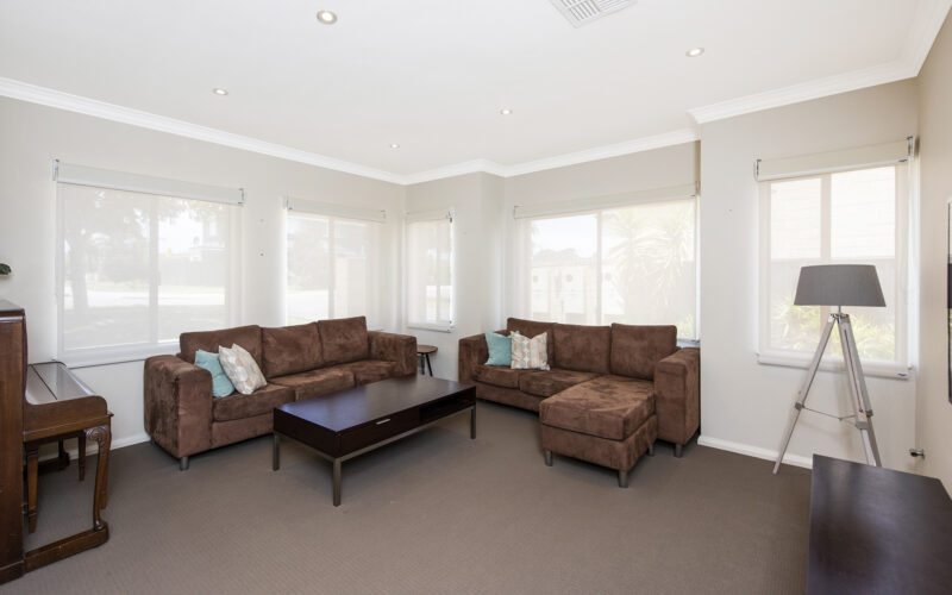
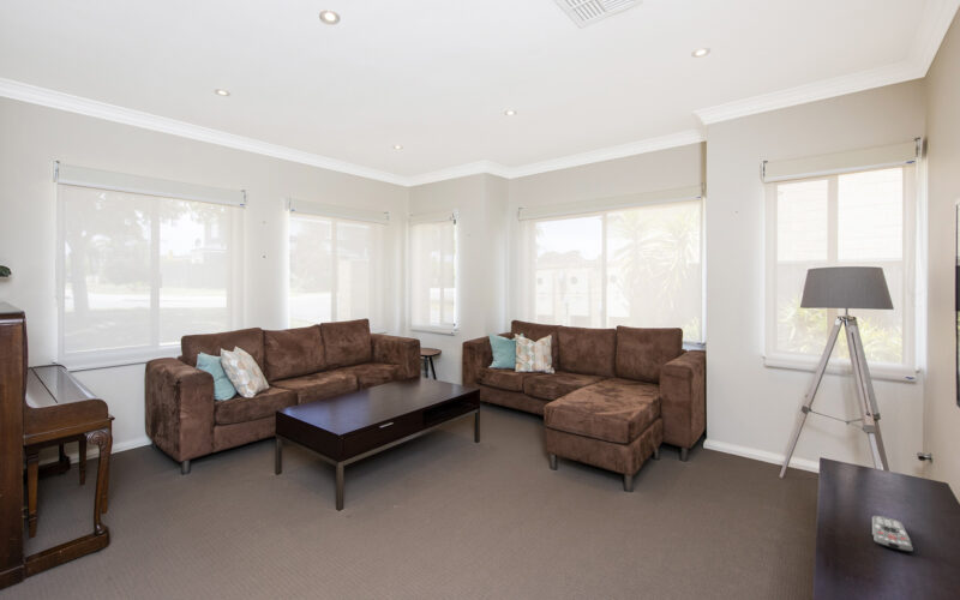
+ remote control [871,515,914,553]
